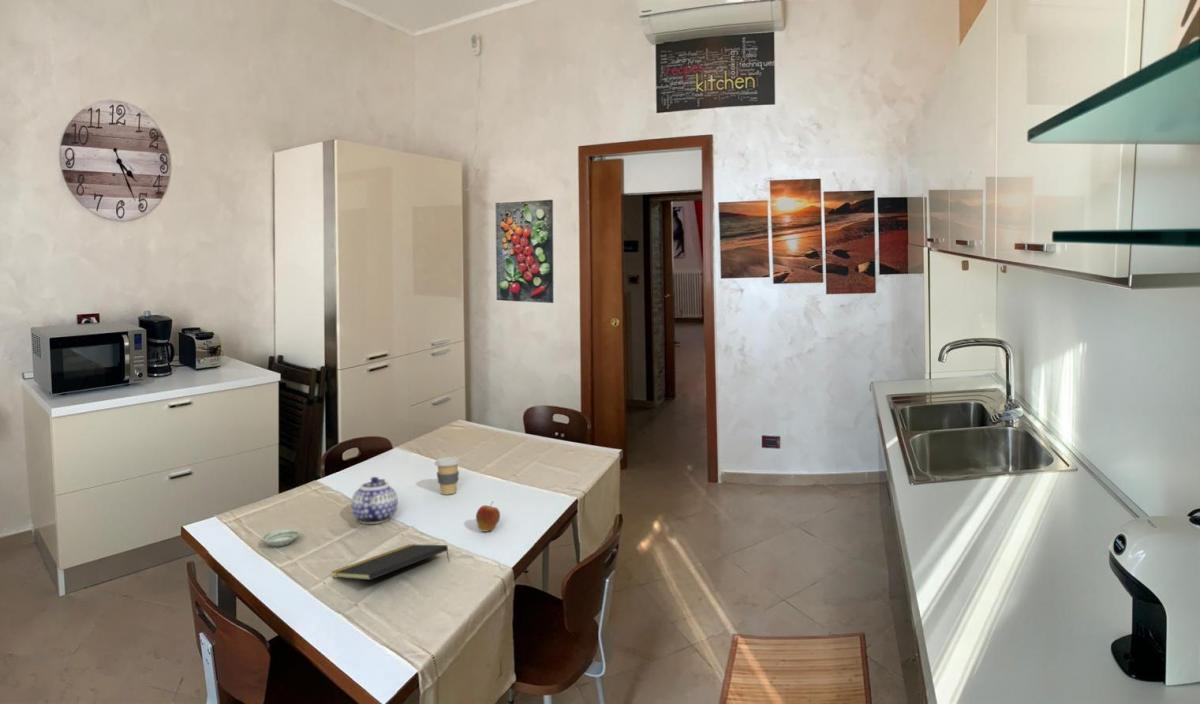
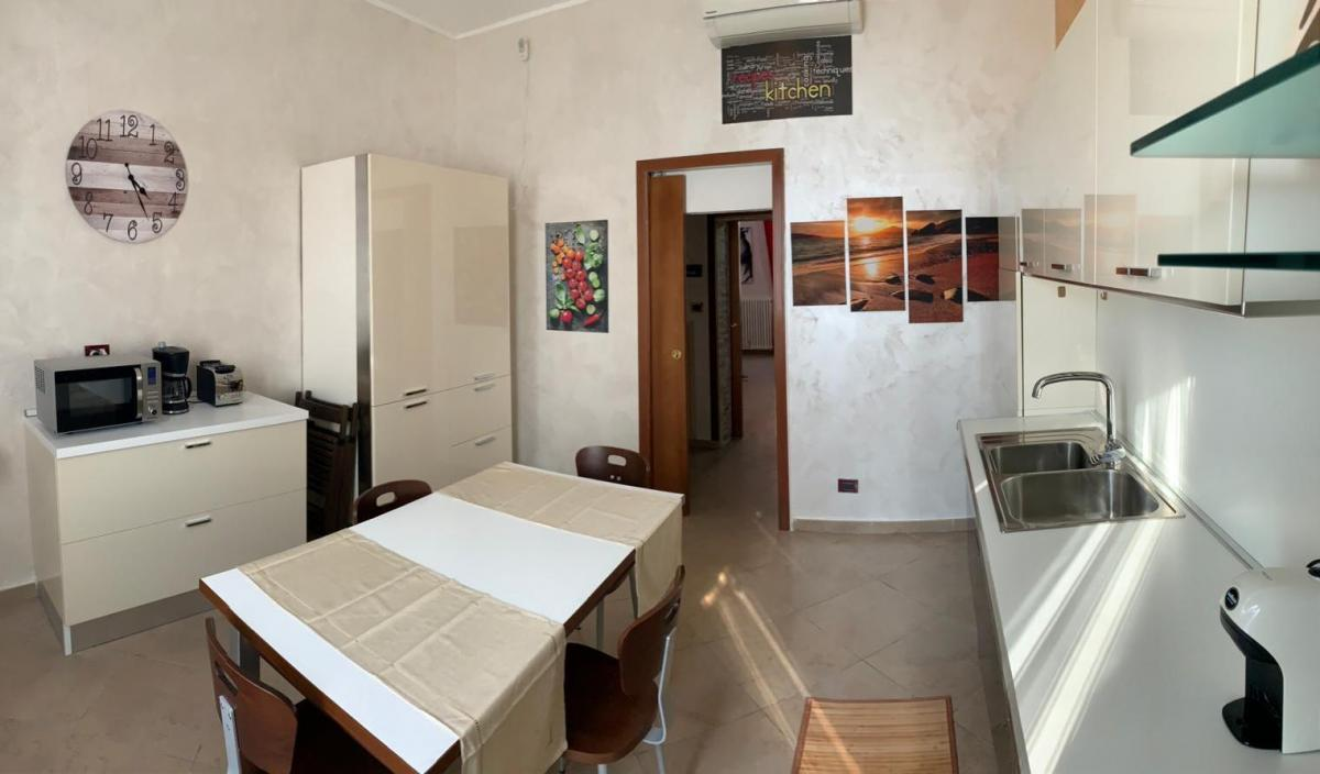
- fruit [475,501,501,533]
- coffee cup [434,456,461,495]
- notepad [331,543,450,581]
- teapot [350,476,399,525]
- saucer [260,528,301,547]
